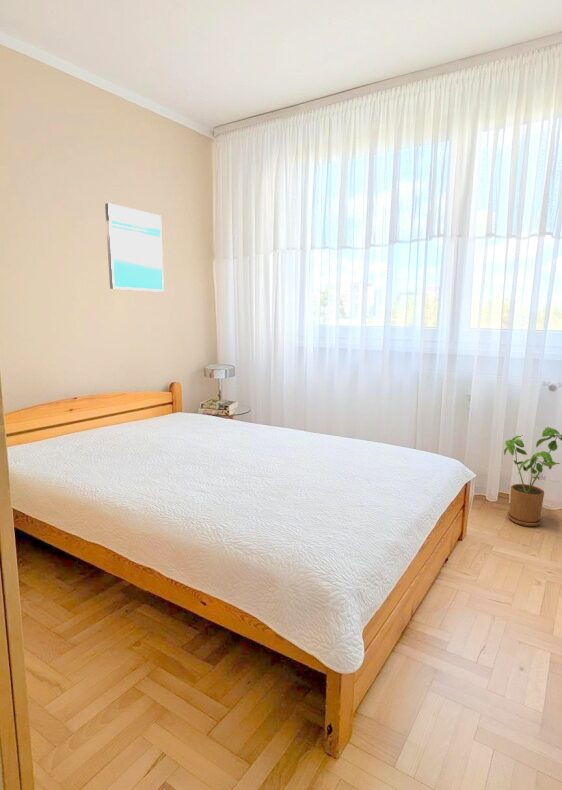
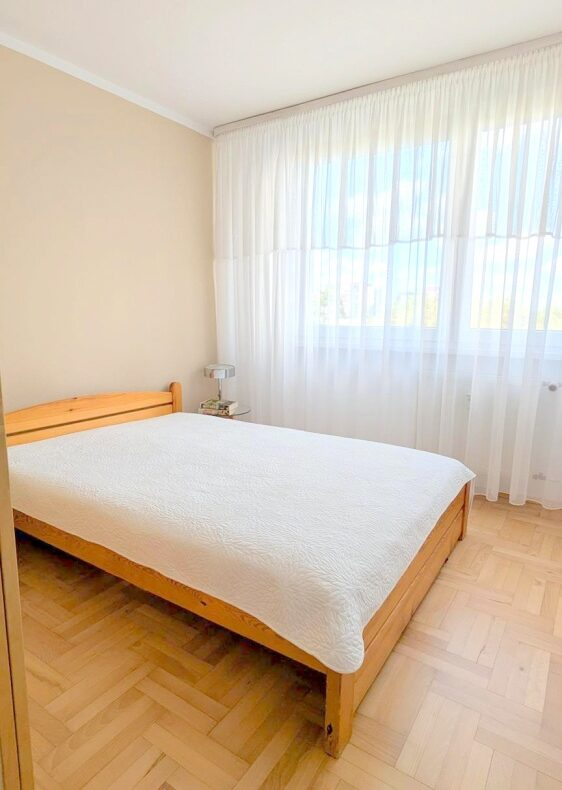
- wall art [104,202,165,293]
- house plant [503,426,562,527]
